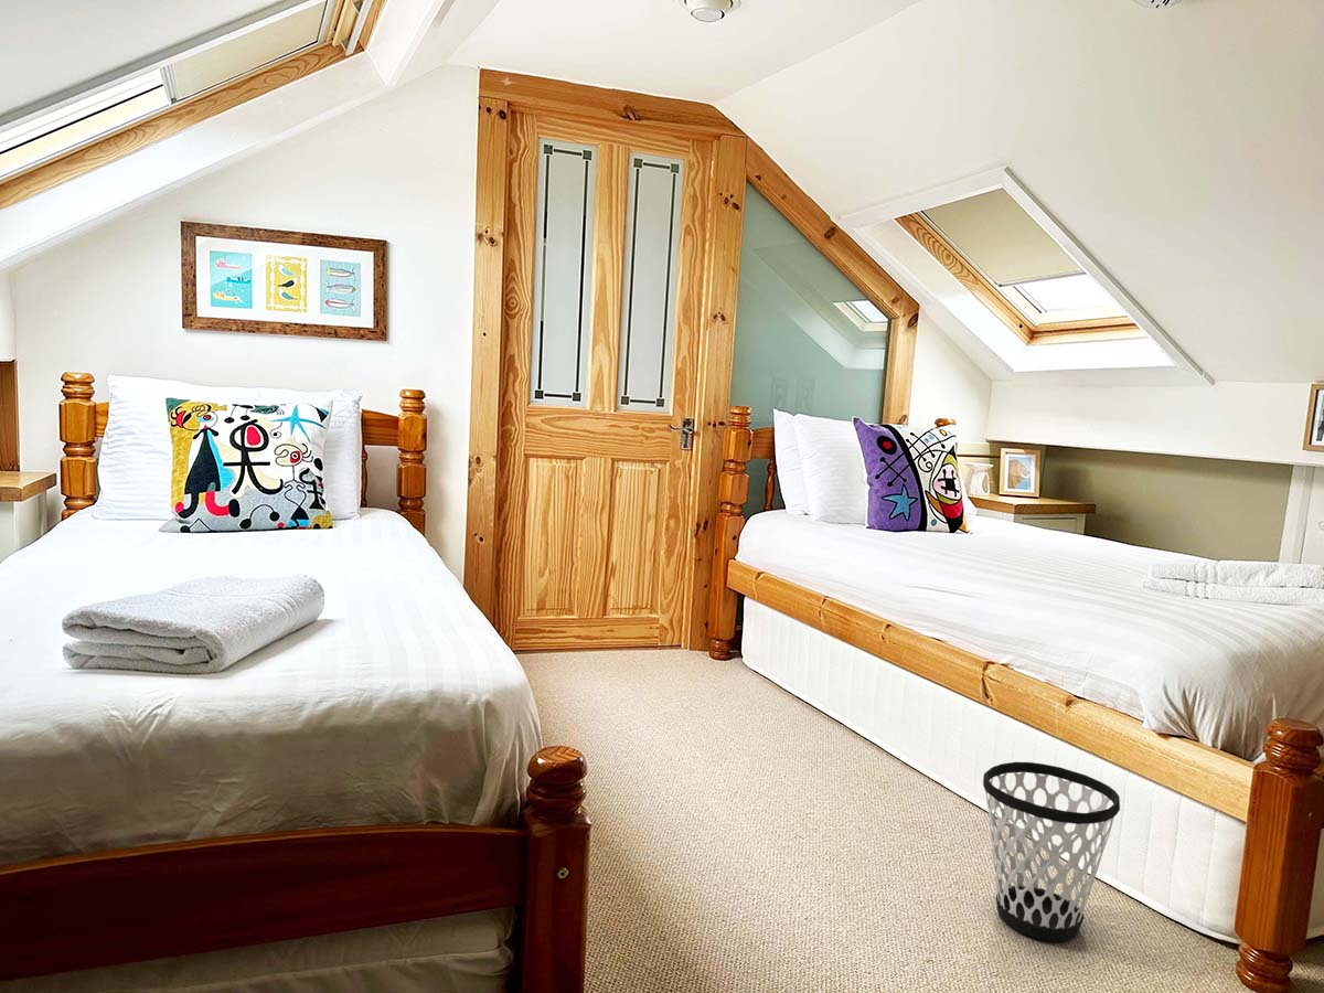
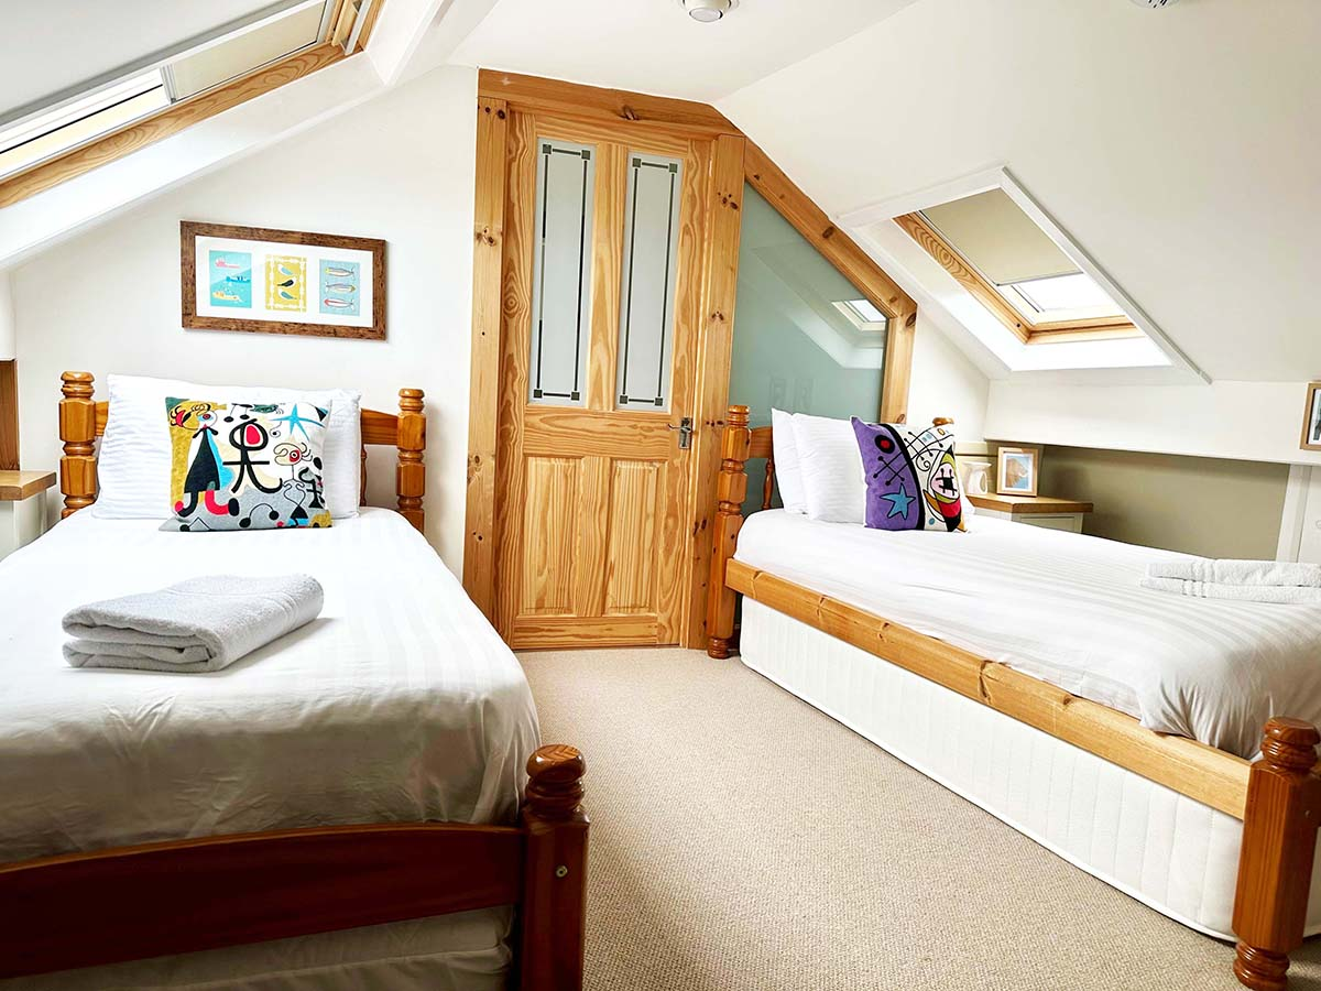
- wastebasket [982,761,1121,942]
